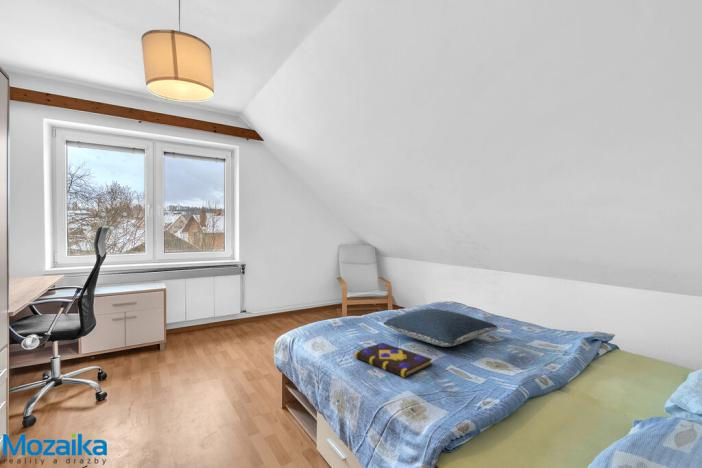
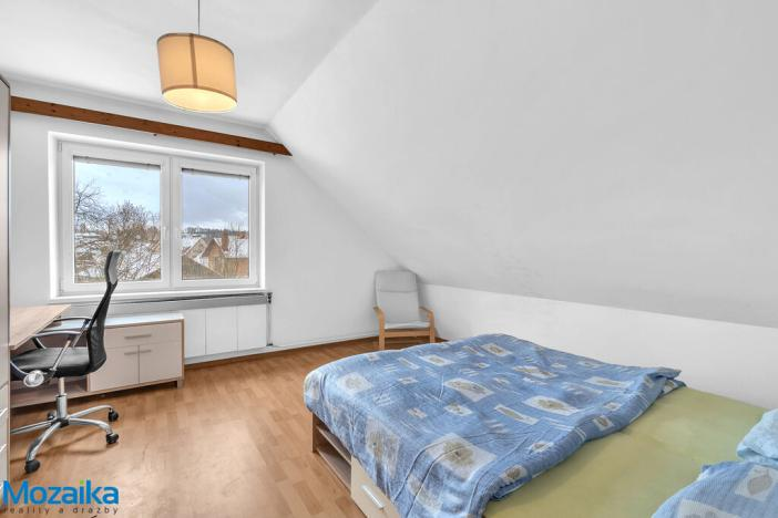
- pillow [382,308,499,348]
- book [353,342,433,379]
